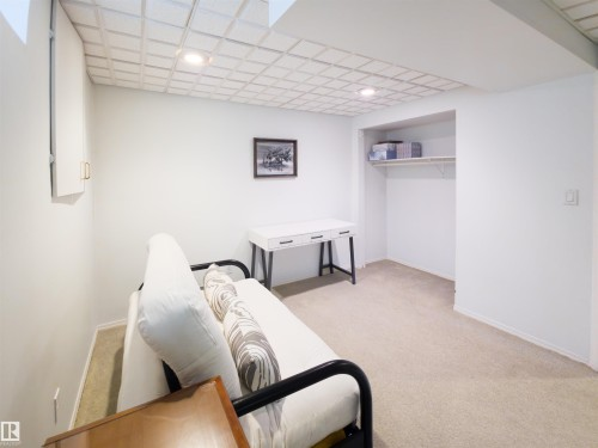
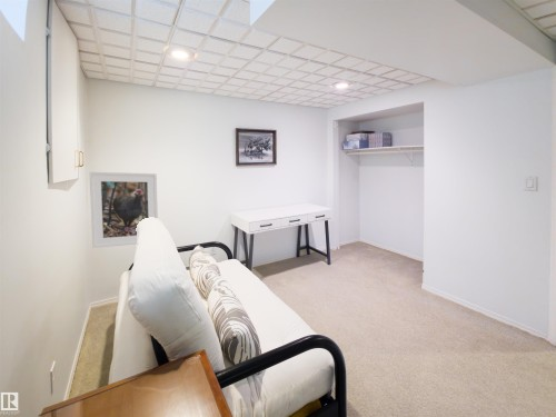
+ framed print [89,171,159,249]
